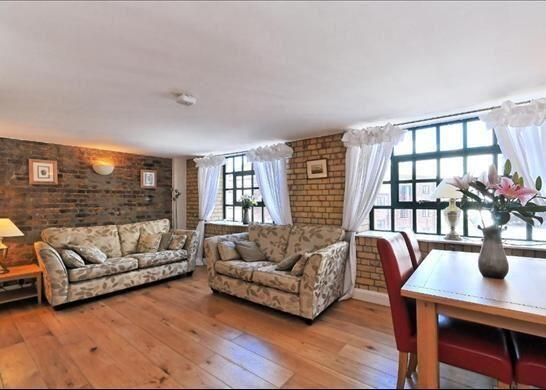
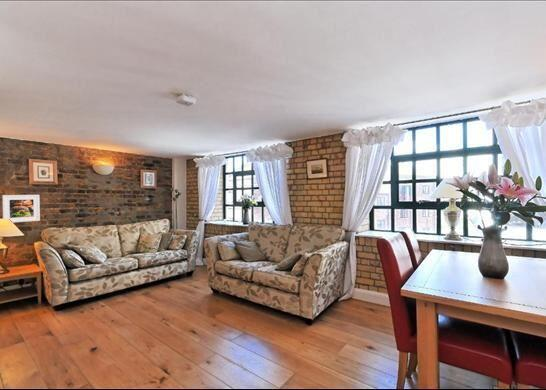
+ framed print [1,194,41,223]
